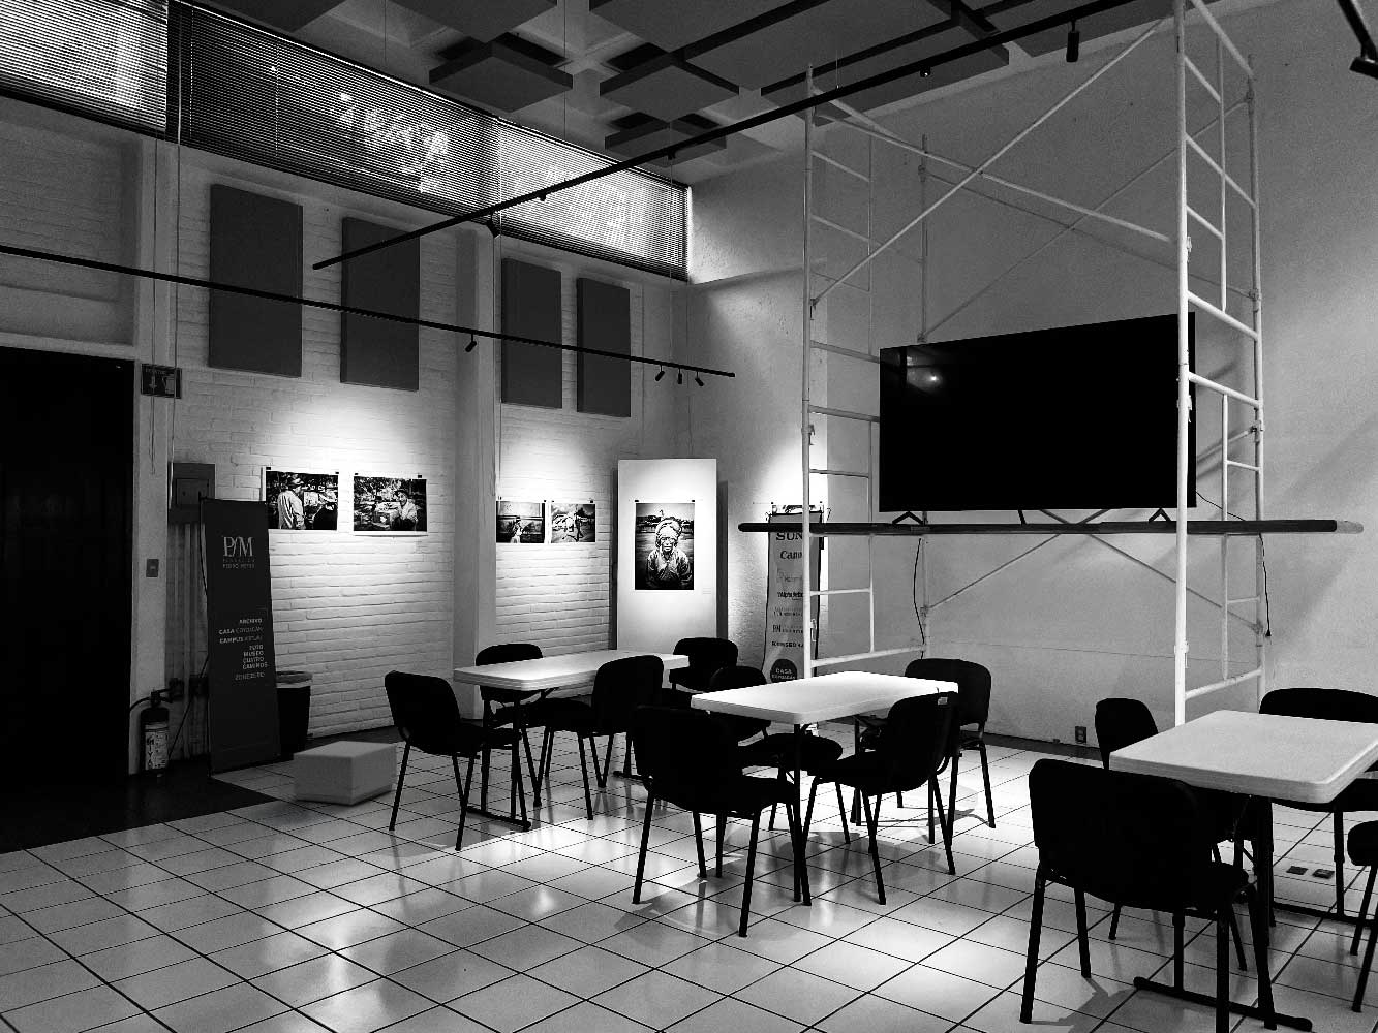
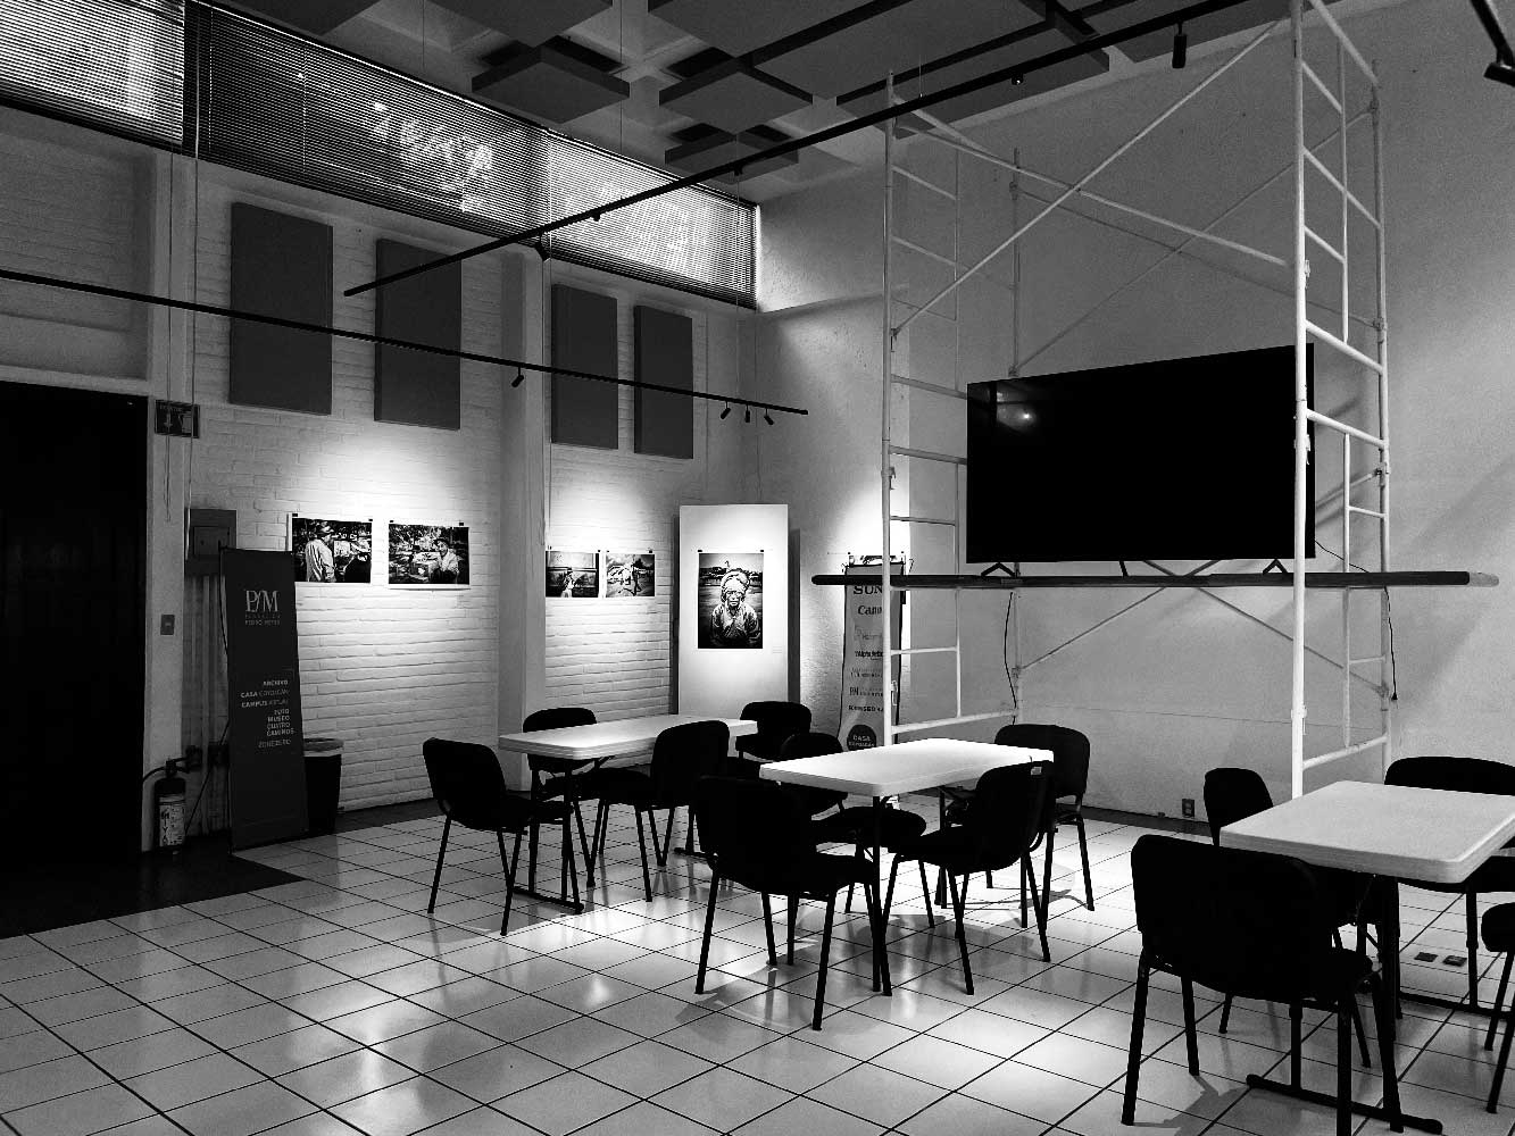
- cardboard box [292,740,399,806]
